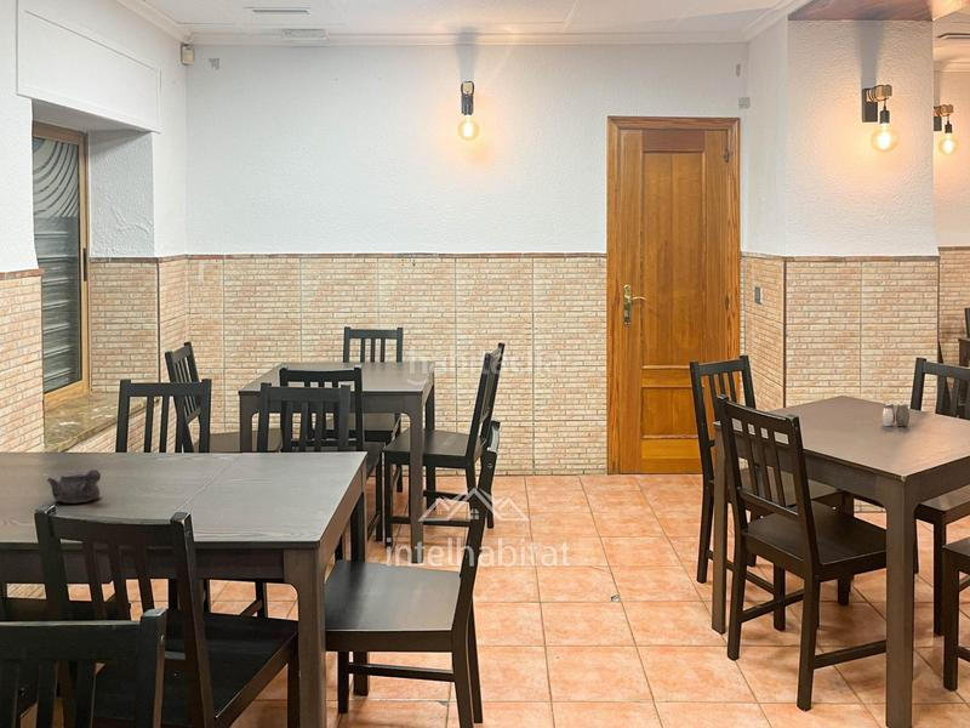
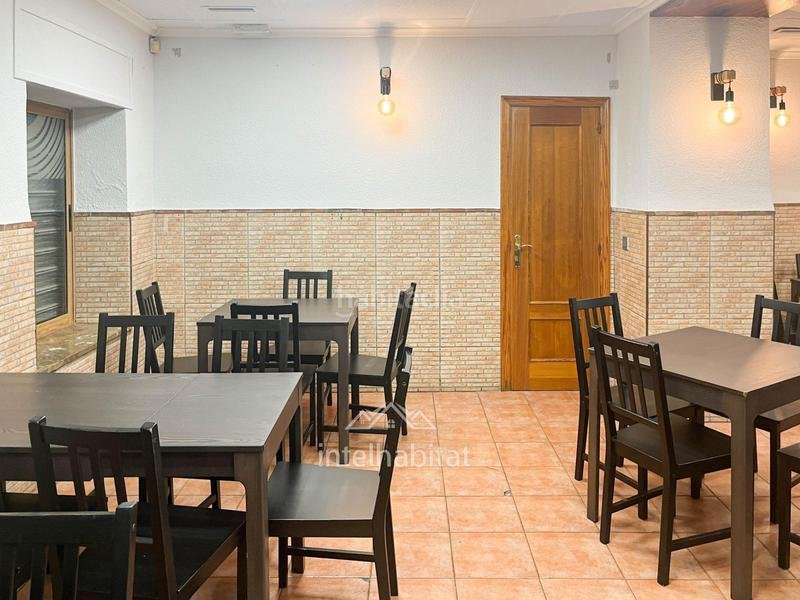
- salt and pepper shaker [880,403,911,427]
- teapot [46,468,102,504]
